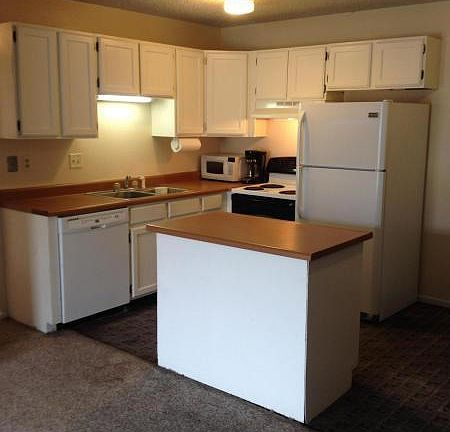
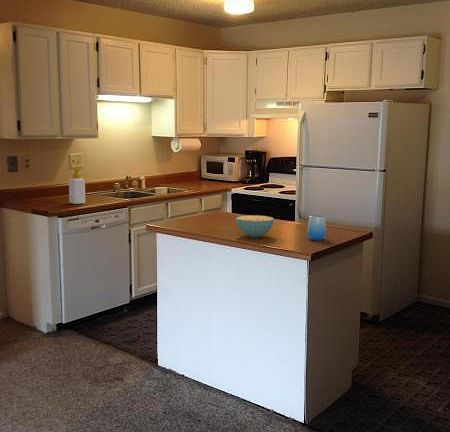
+ cereal bowl [235,215,275,238]
+ cup [307,214,327,241]
+ soap bottle [68,167,86,205]
